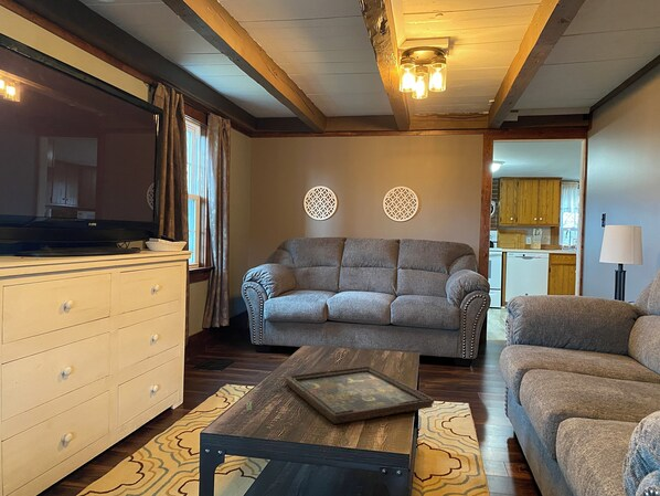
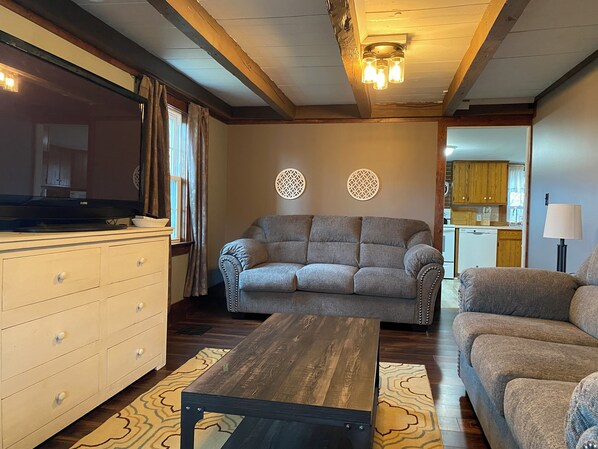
- decorative tray [285,366,435,425]
